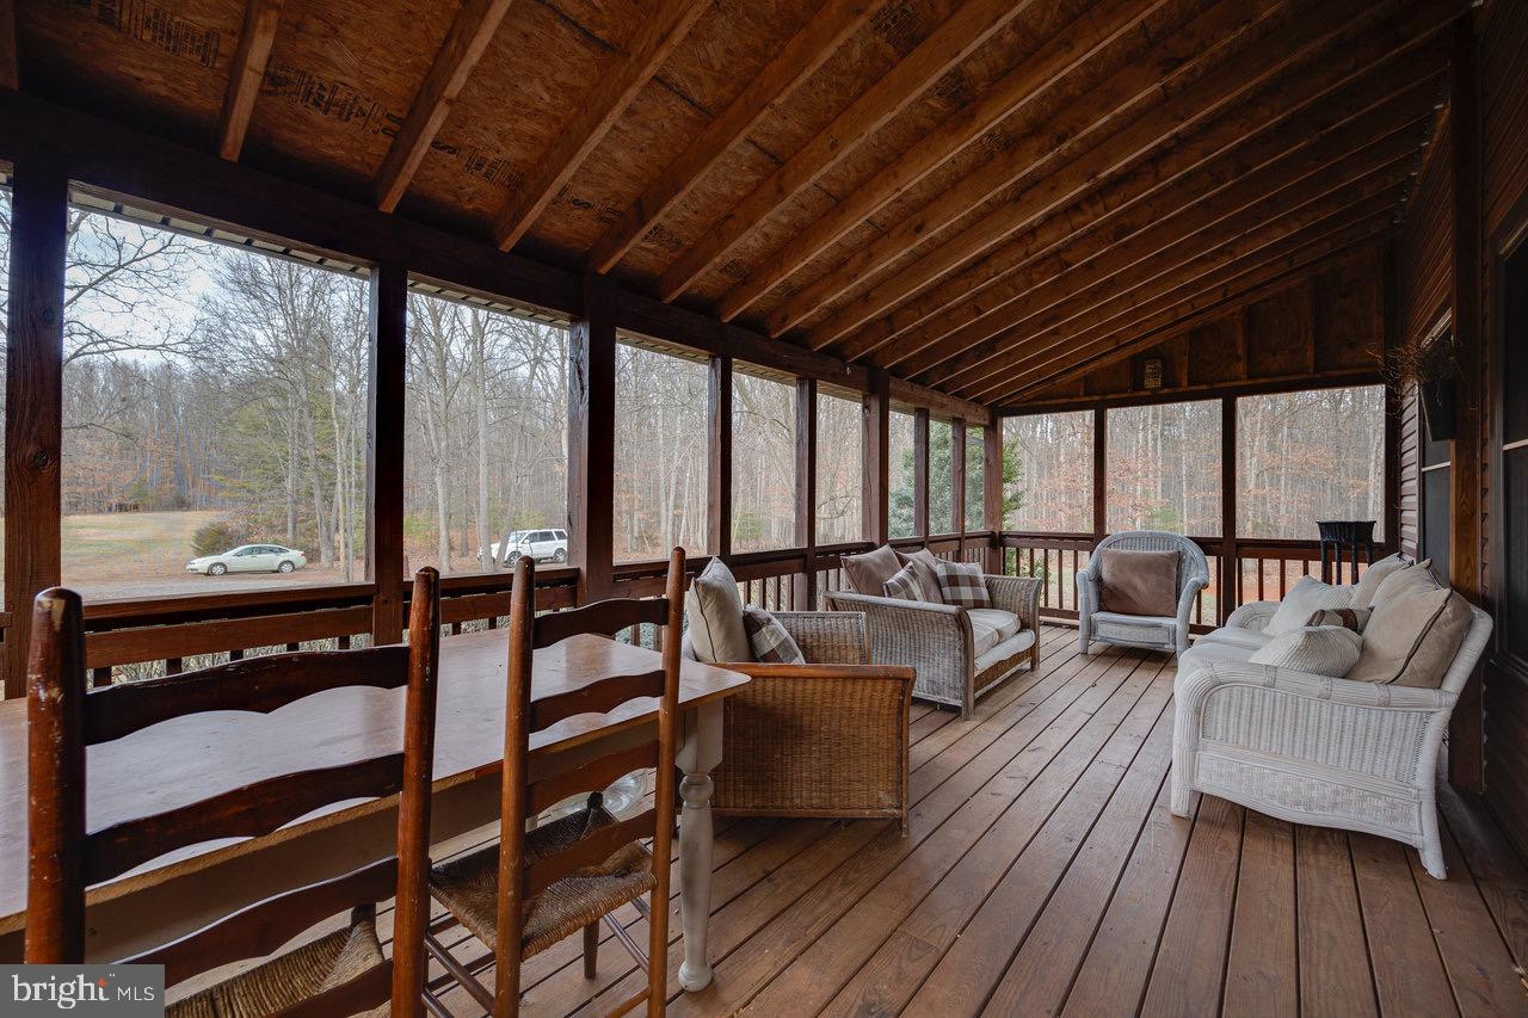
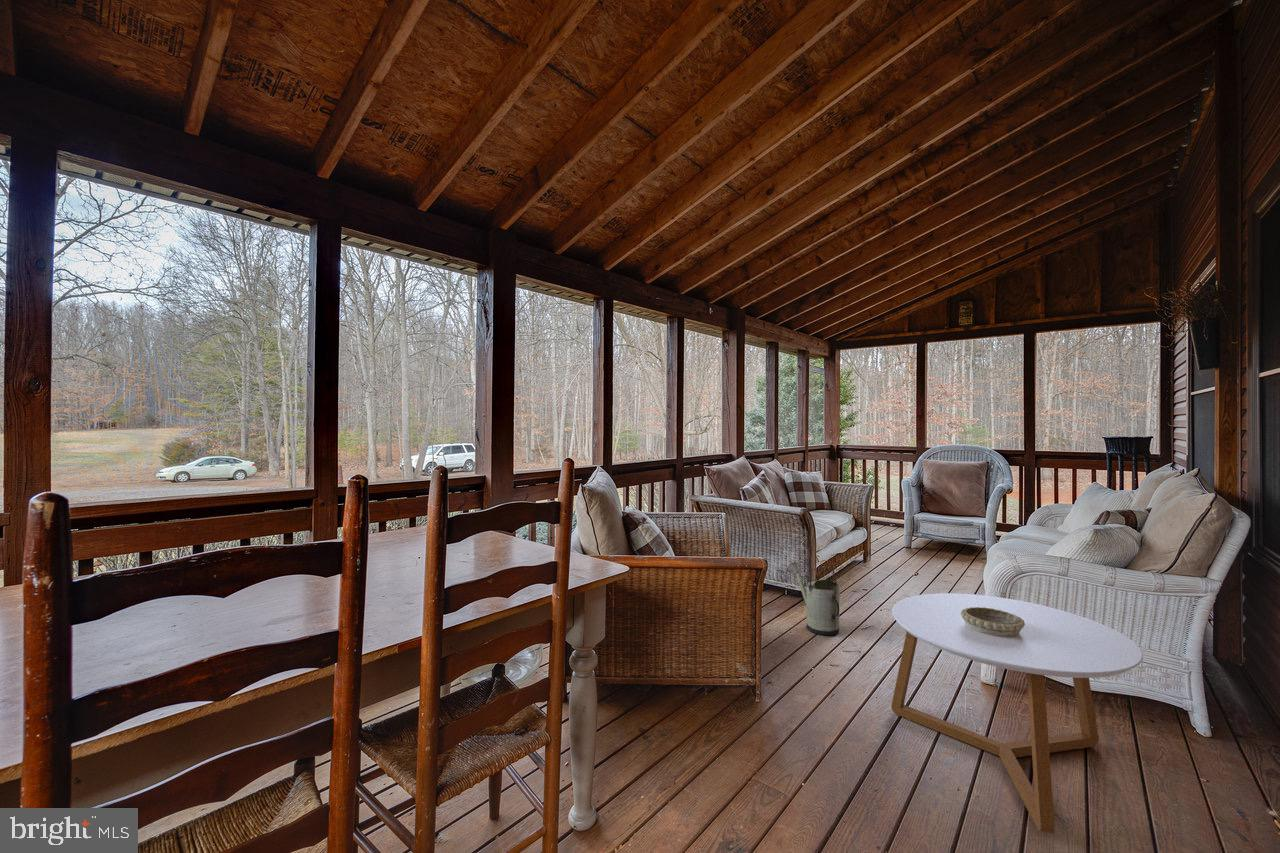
+ decorative bowl [961,607,1025,637]
+ watering can [786,561,841,636]
+ coffee table [890,592,1144,835]
